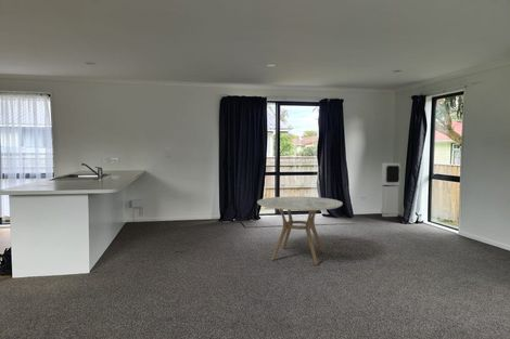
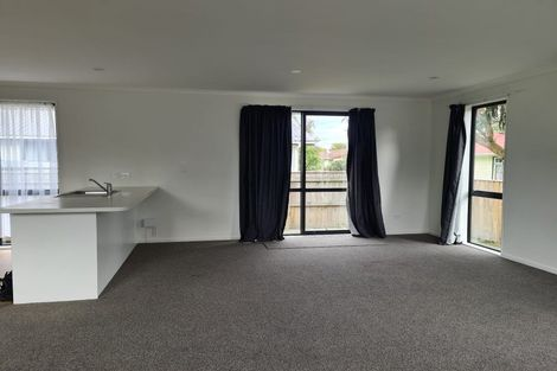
- air purifier [380,162,401,218]
- dining table [256,196,344,266]
